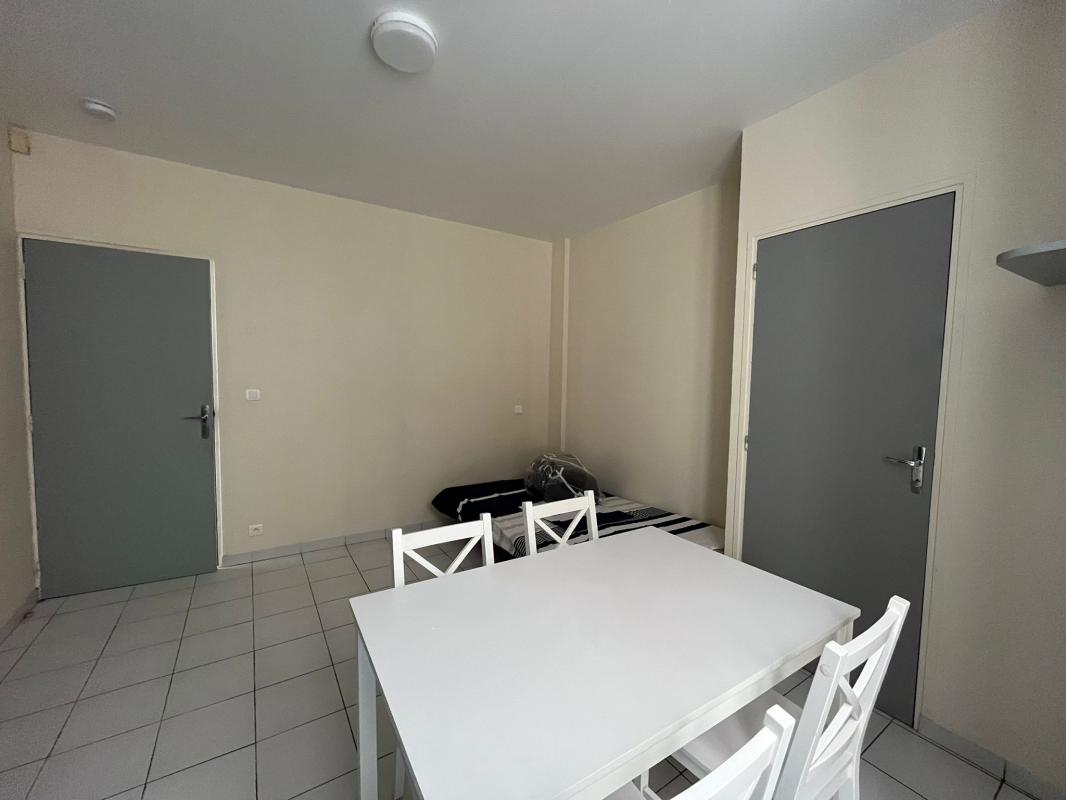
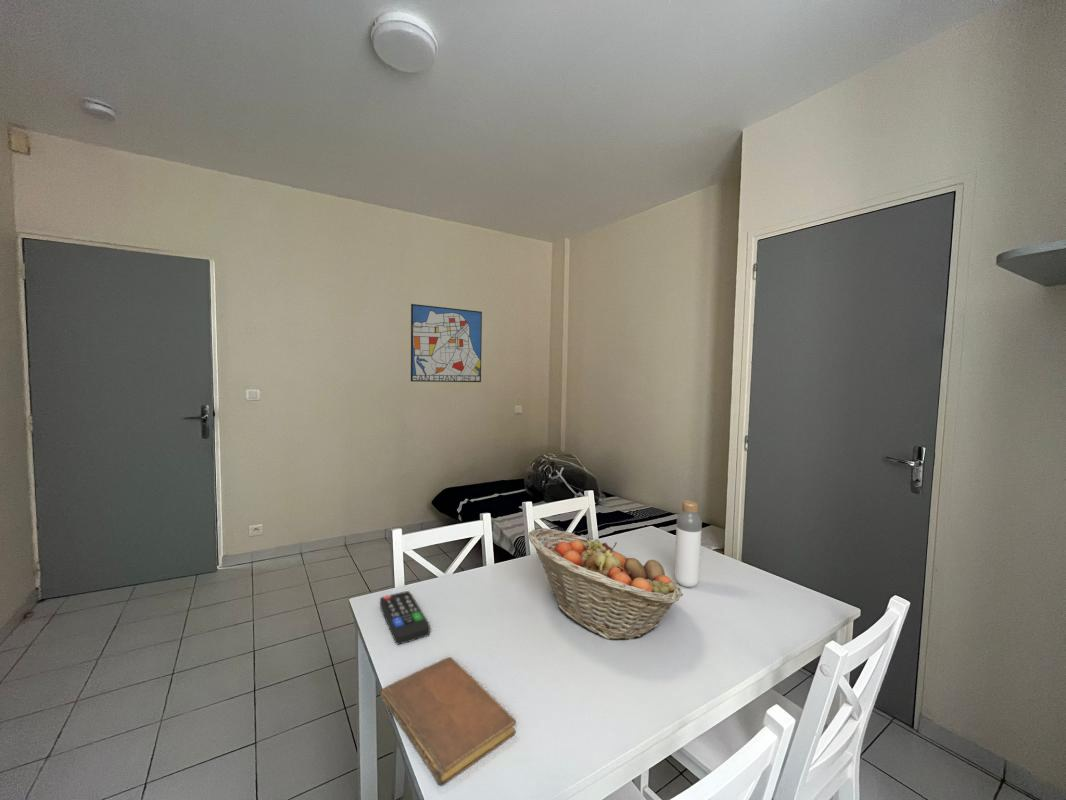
+ wall art [410,303,483,383]
+ notebook [379,656,517,787]
+ fruit basket [527,527,684,641]
+ remote control [379,590,431,646]
+ bottle [674,499,703,588]
